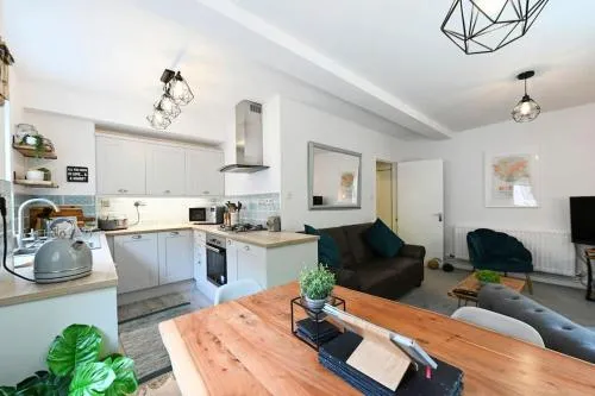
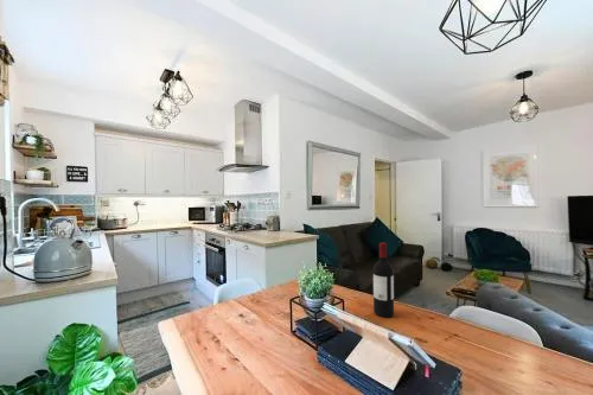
+ wine bottle [372,242,395,318]
